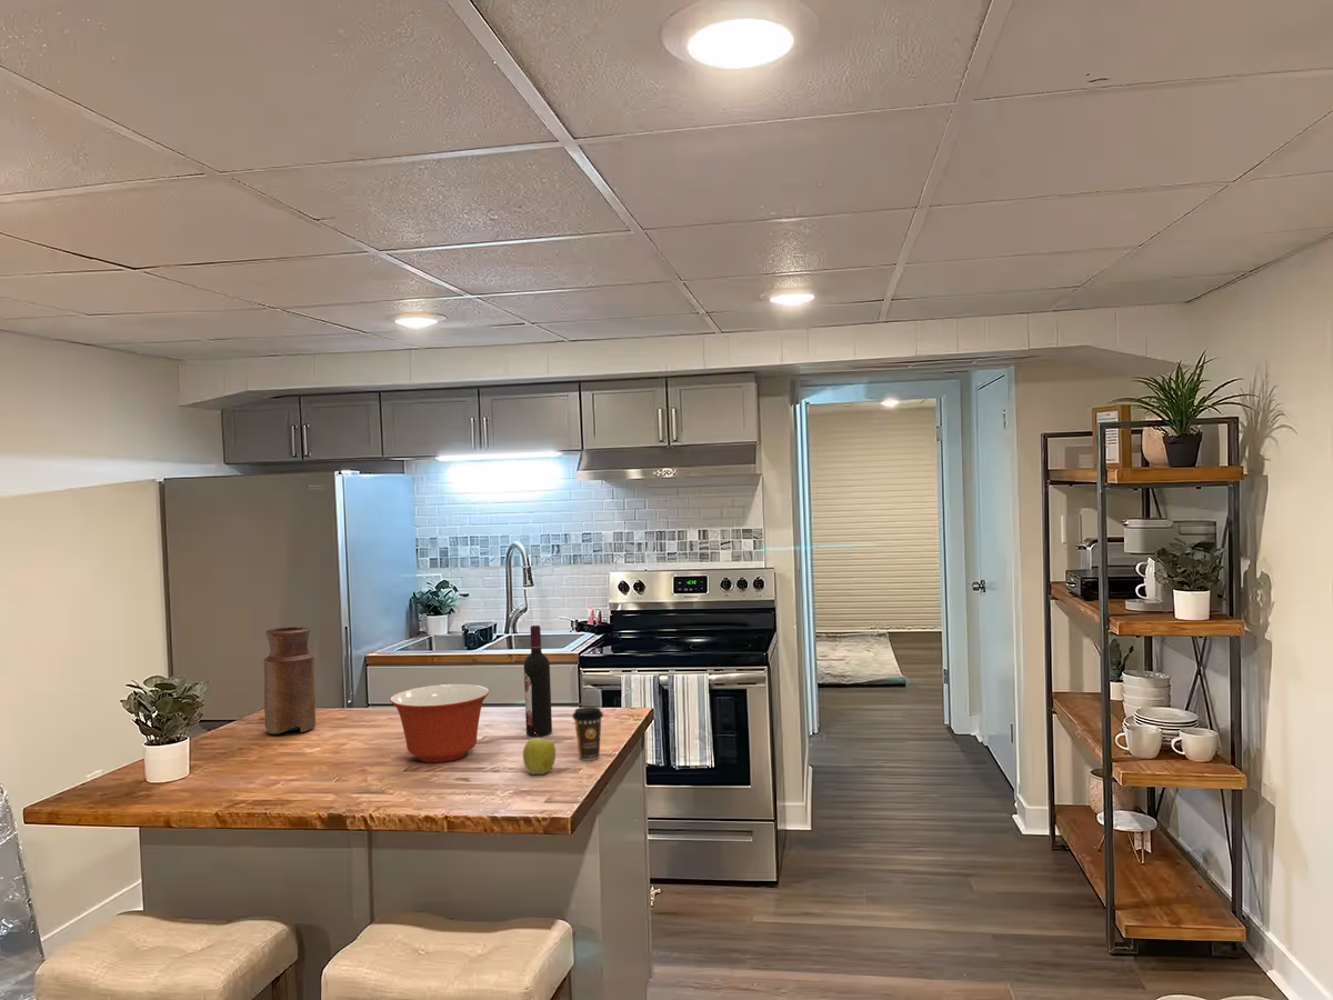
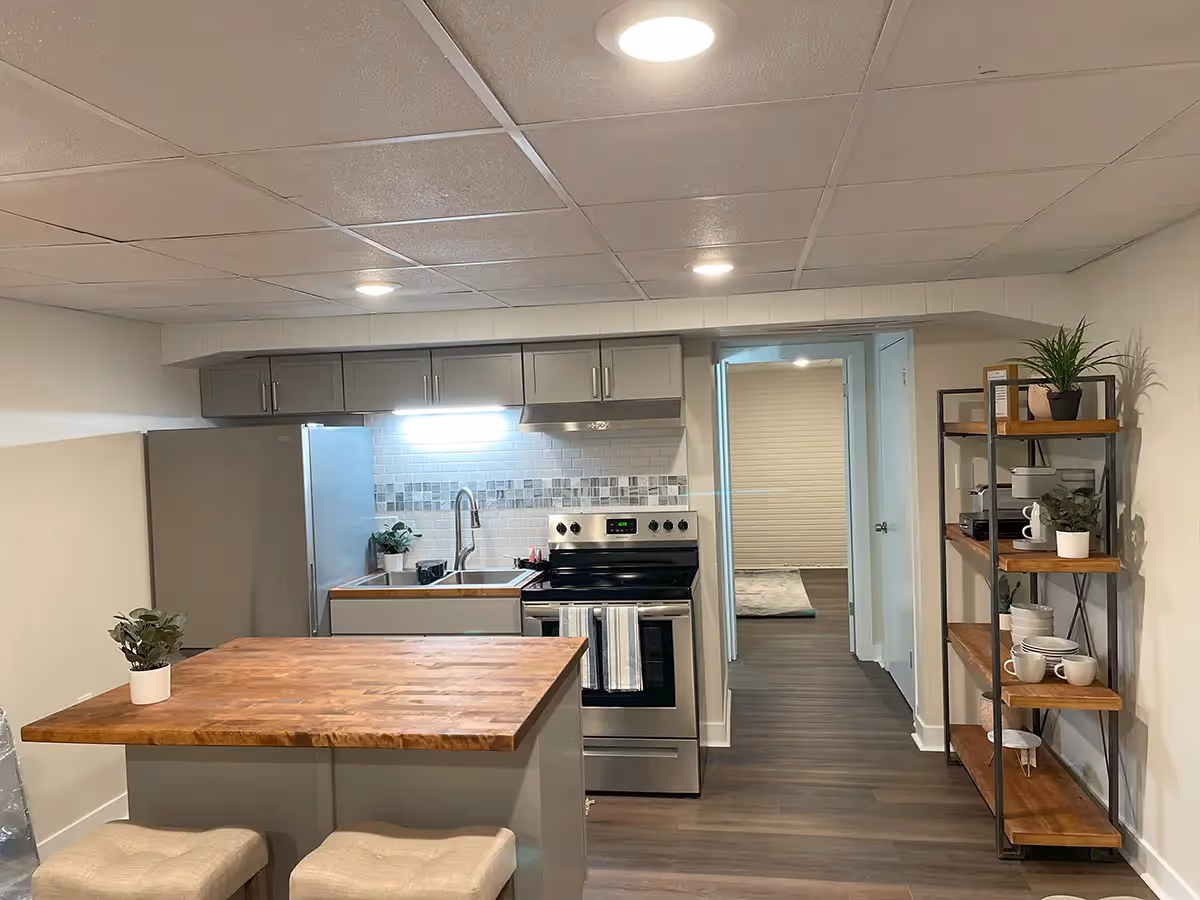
- apple [522,732,557,776]
- coffee cup [571,706,604,761]
- mixing bowl [389,683,490,763]
- wine bottle [523,624,553,738]
- vase [262,626,317,734]
